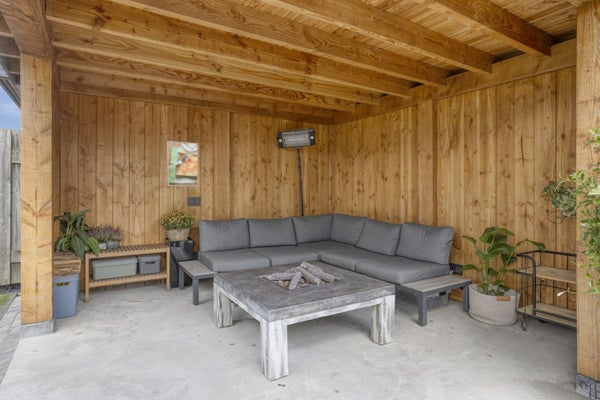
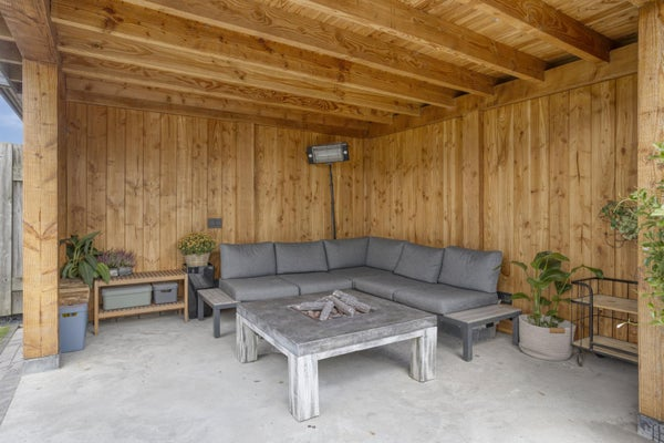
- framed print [167,140,199,187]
